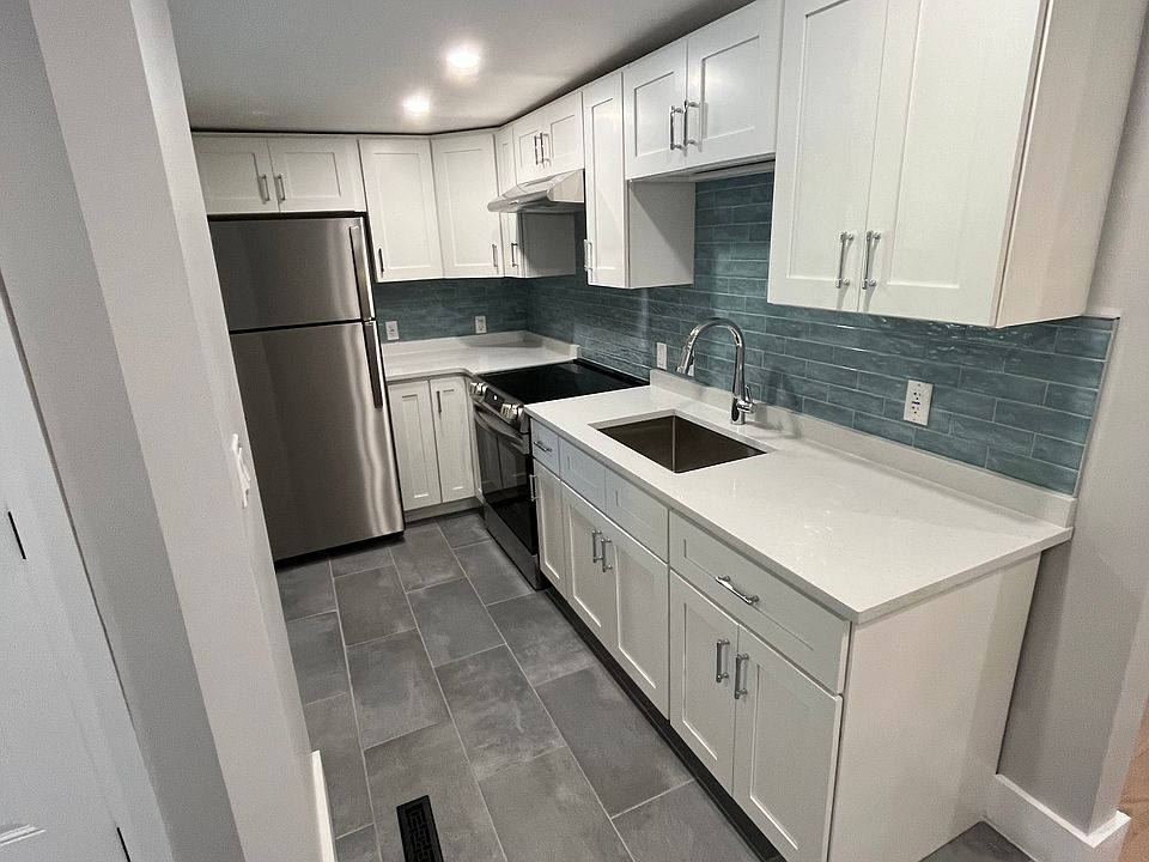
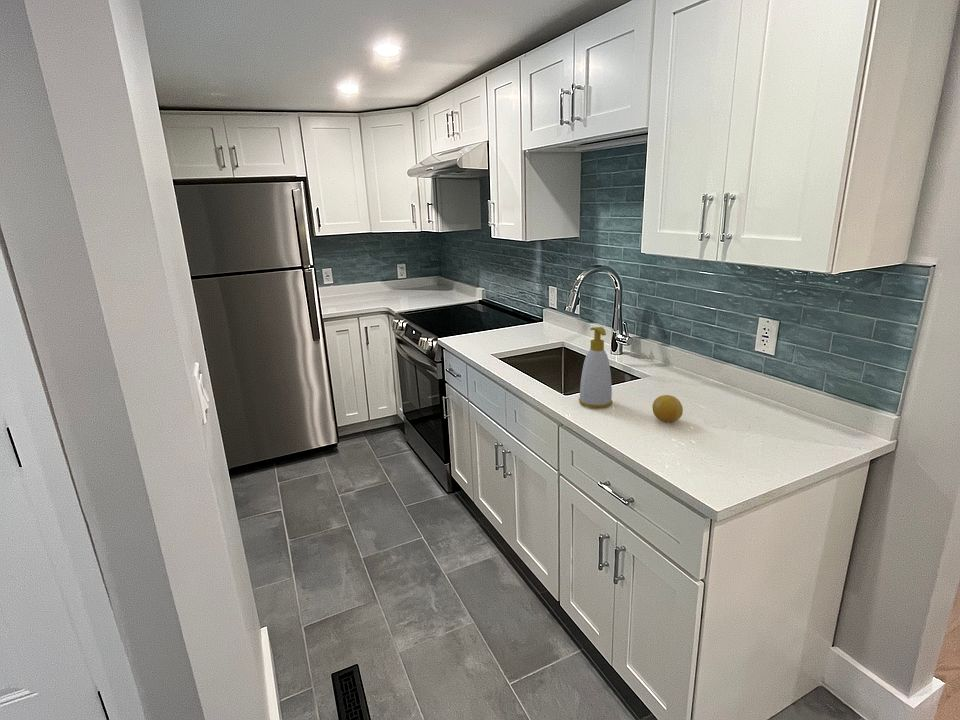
+ fruit [651,394,684,424]
+ soap bottle [578,326,613,409]
